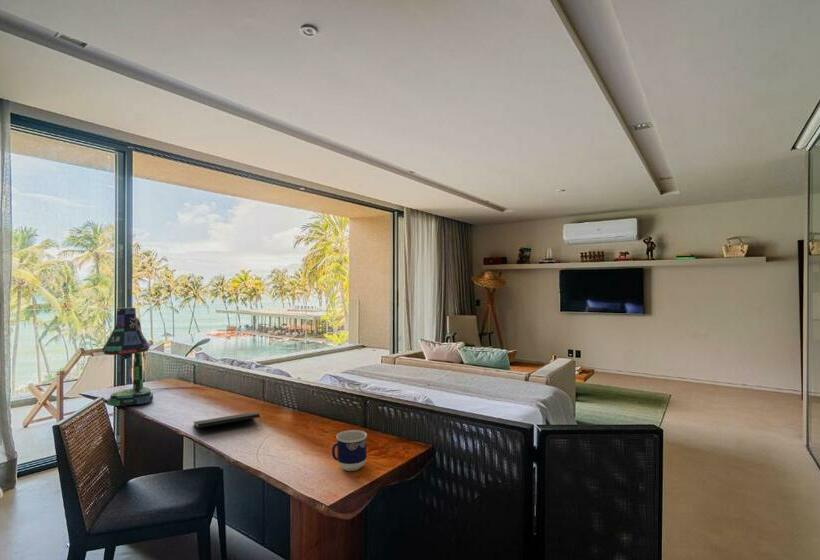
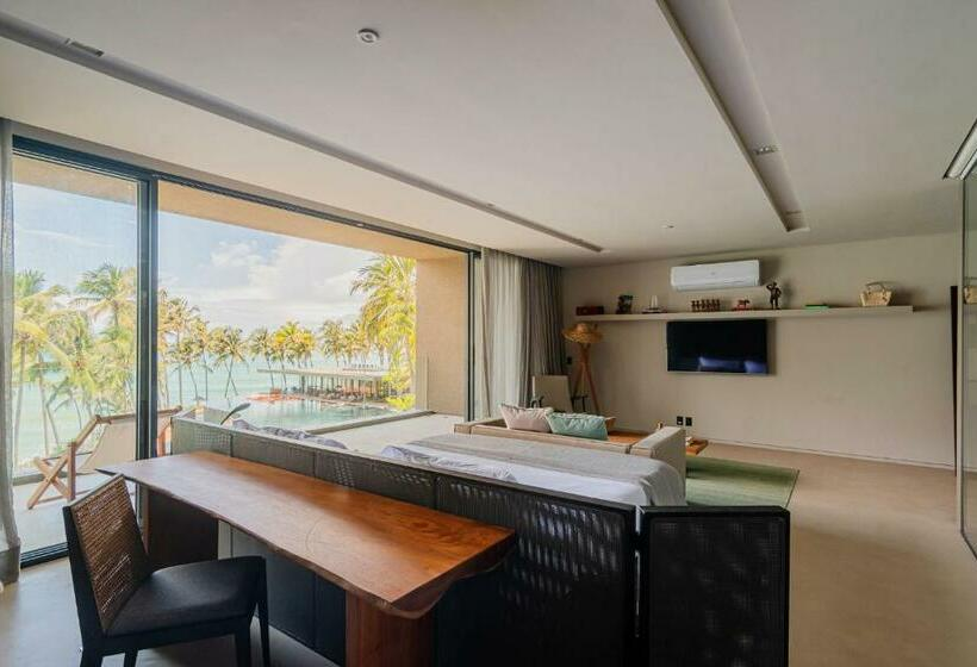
- notepad [193,411,262,429]
- cup [331,429,368,472]
- desk lamp [101,306,207,407]
